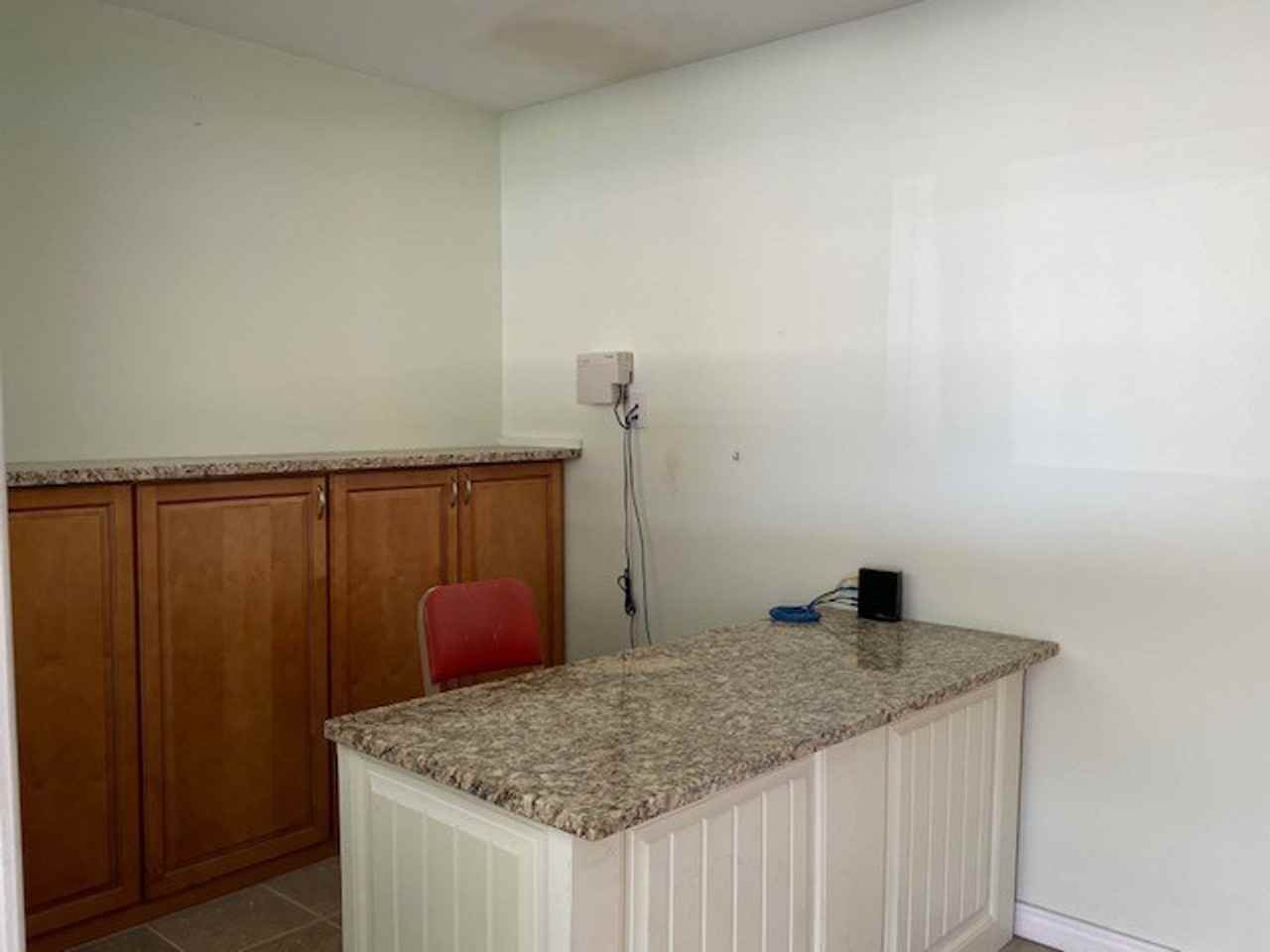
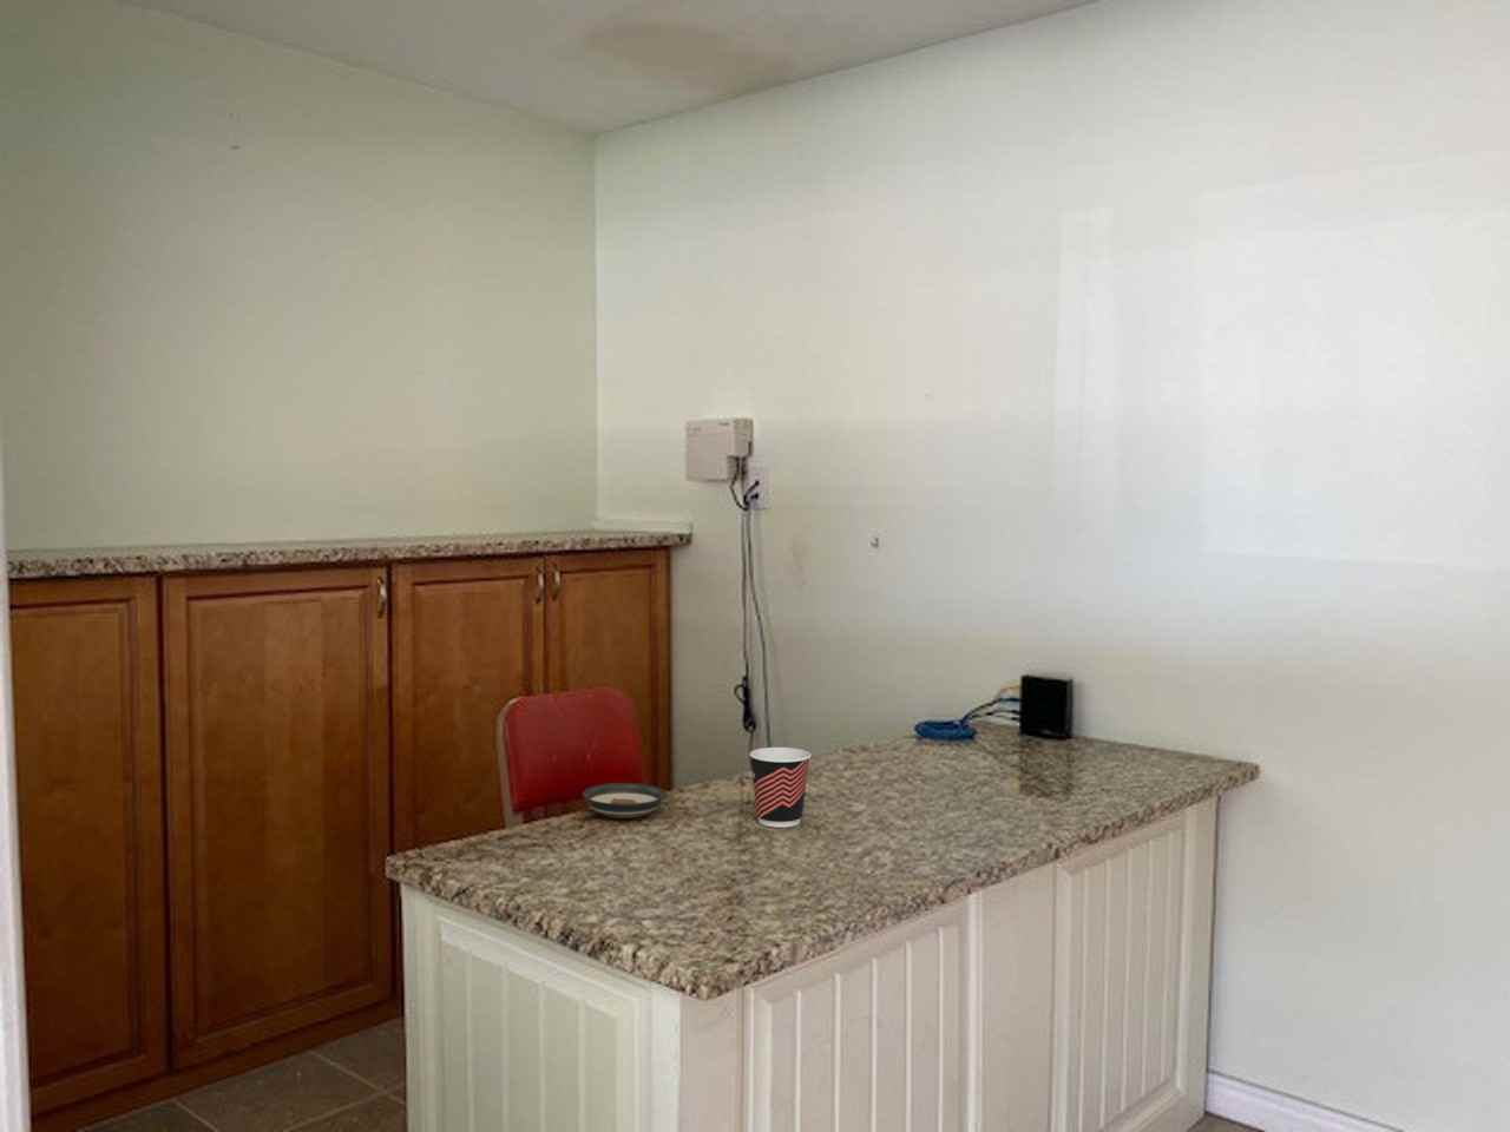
+ cup [748,747,812,829]
+ saucer [581,781,668,818]
